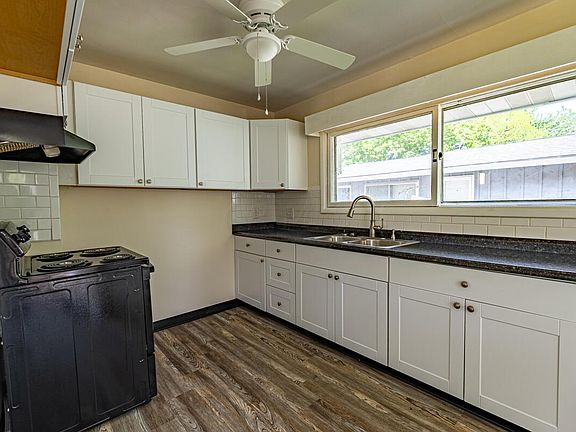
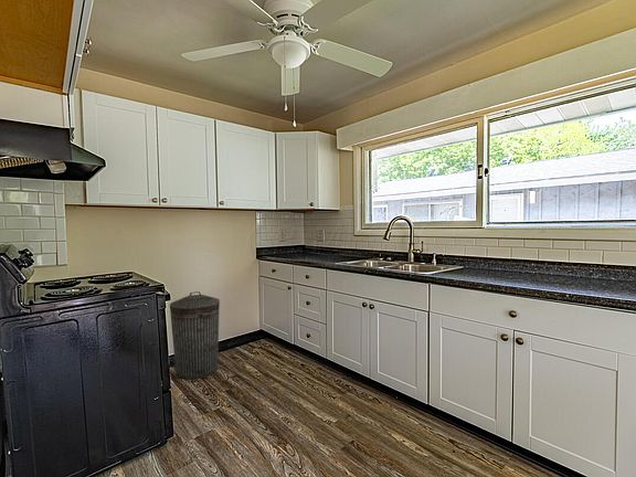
+ trash can [169,290,221,380]
